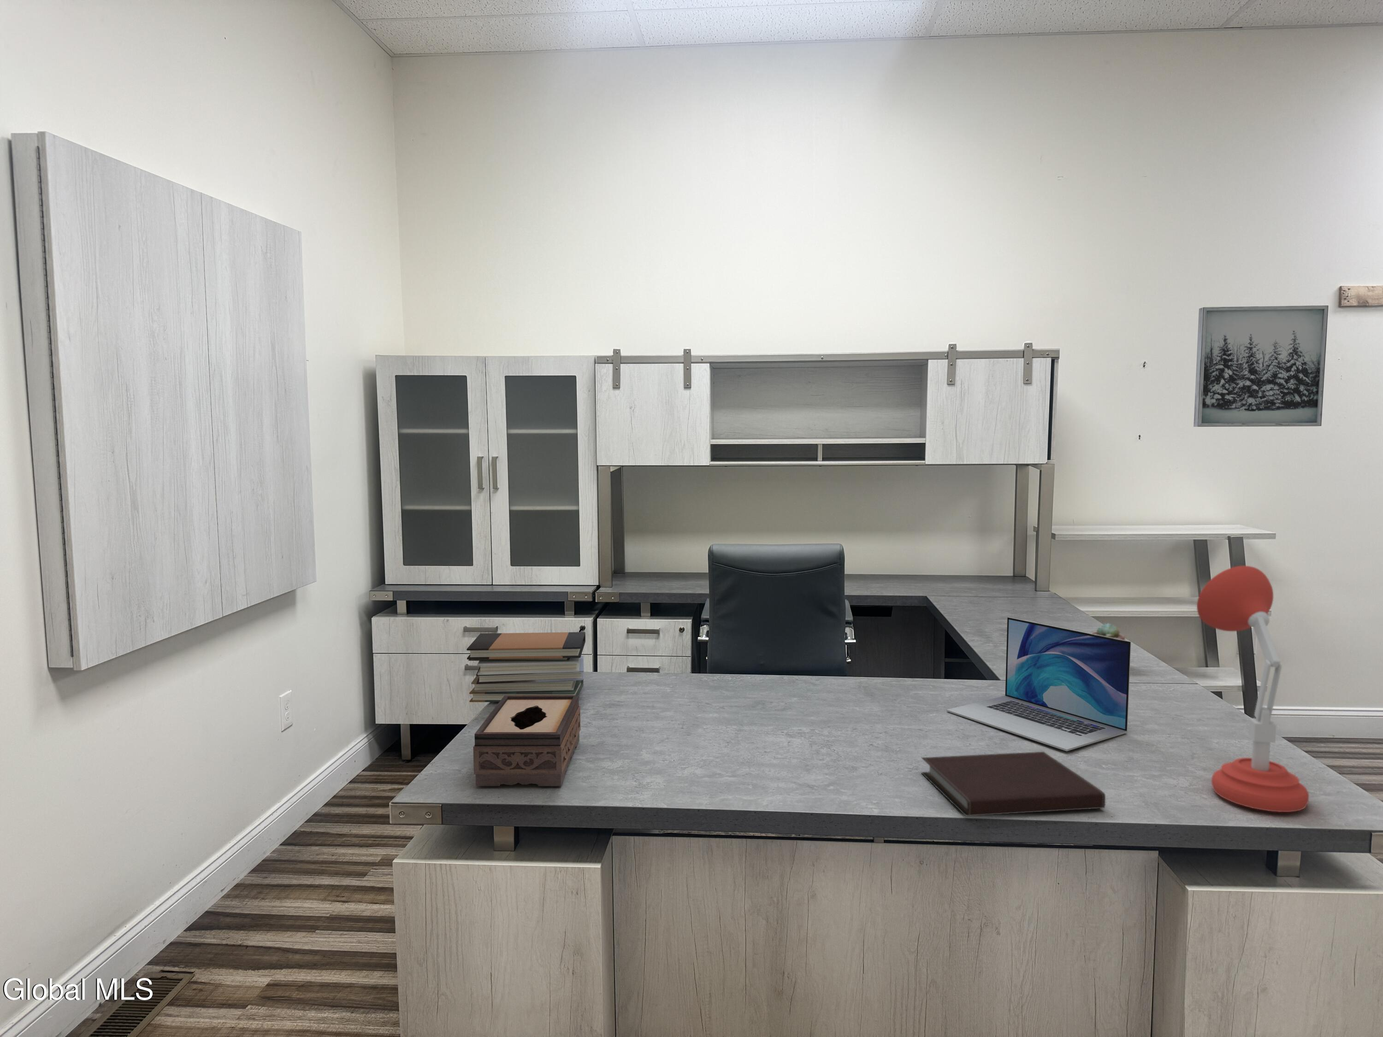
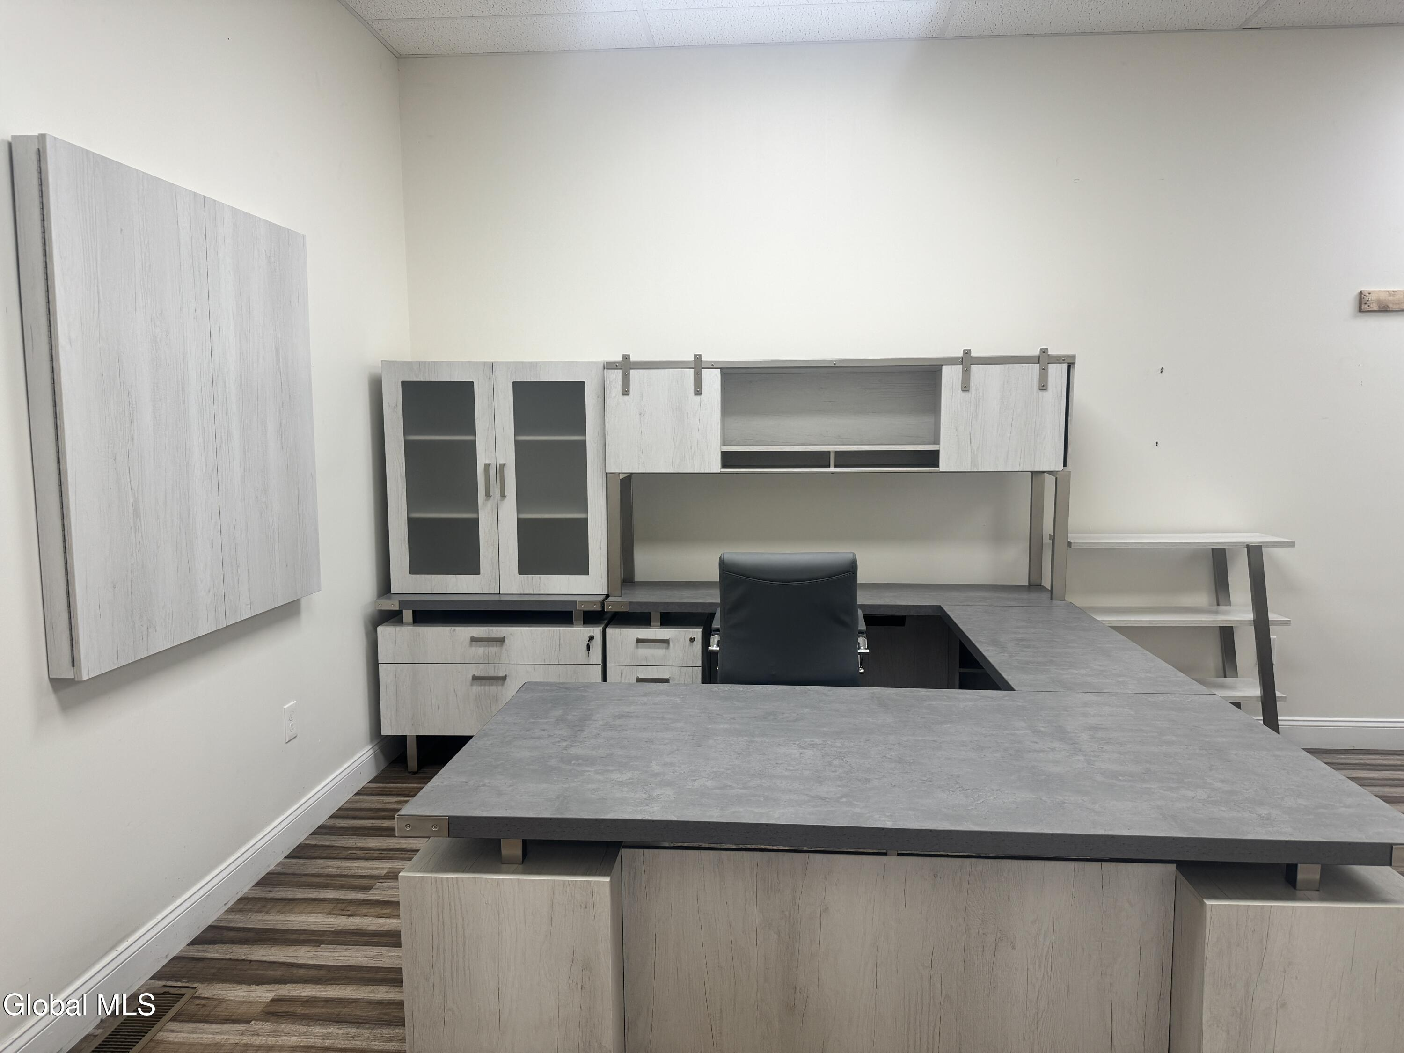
- desk lamp [1197,565,1309,813]
- book stack [466,632,586,703]
- notebook [920,752,1106,817]
- laptop [946,617,1131,752]
- tissue box [473,695,580,786]
- potted succulent [1090,622,1125,640]
- wall art [1194,305,1329,427]
